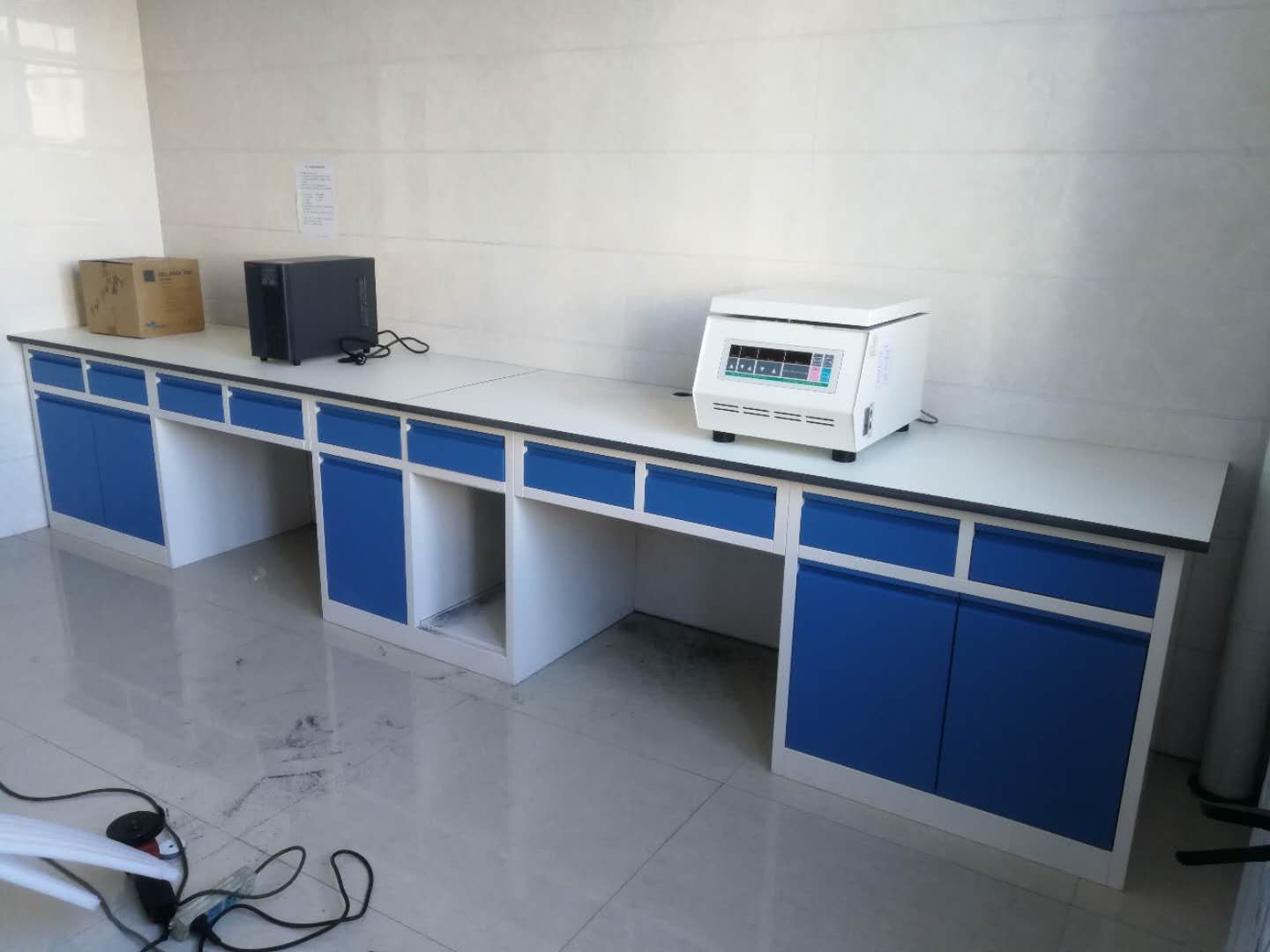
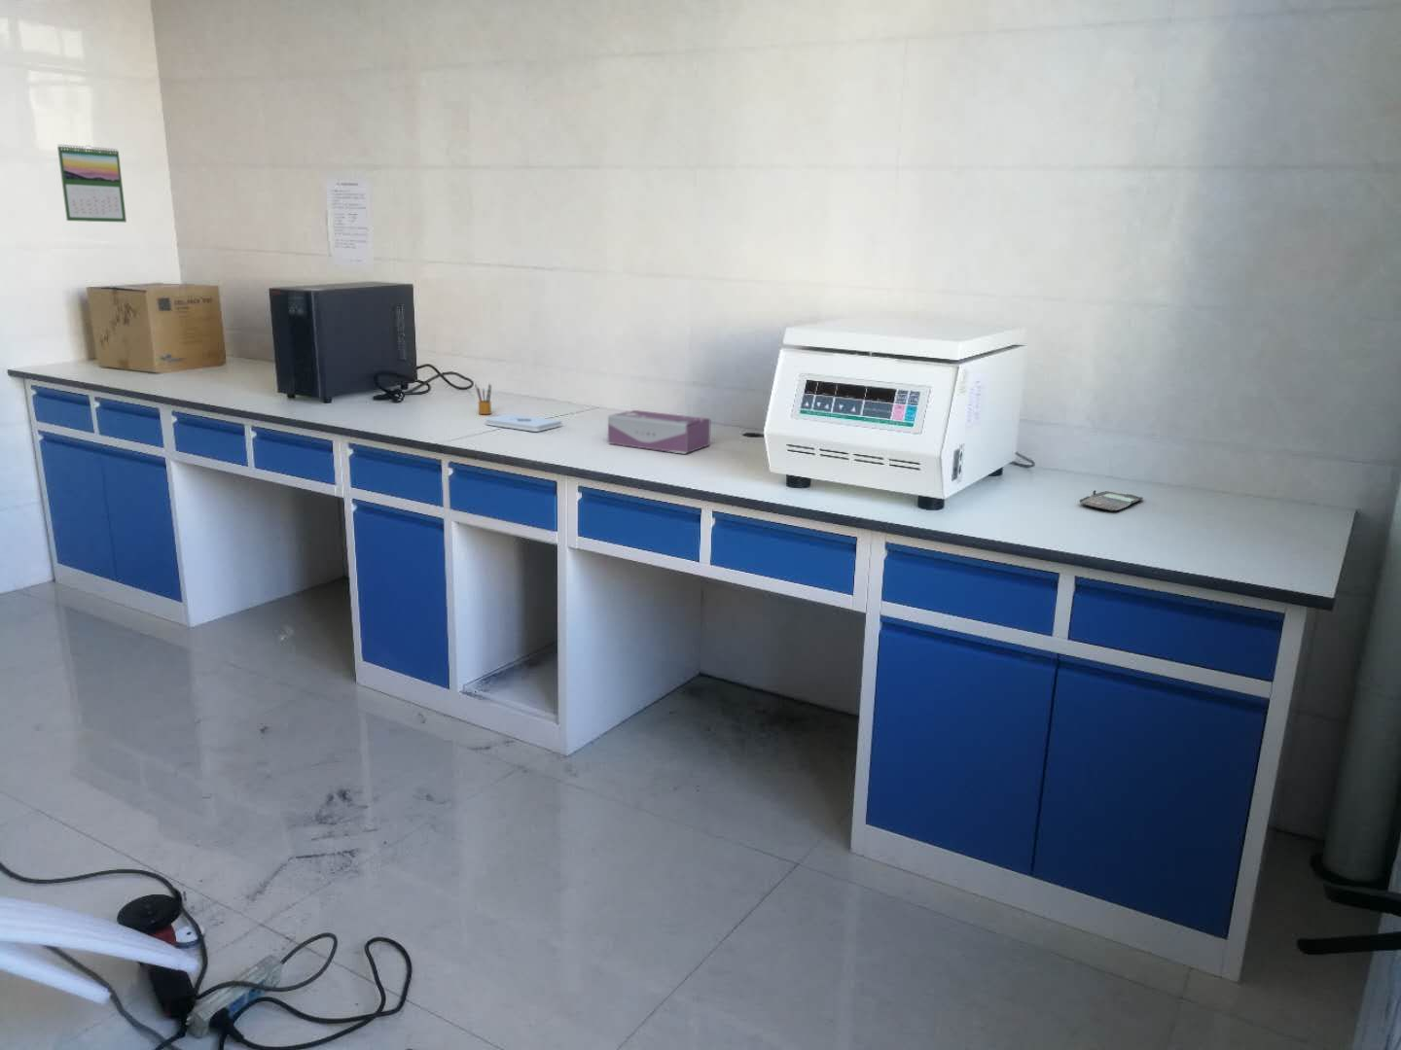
+ notepad [484,414,564,432]
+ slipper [1079,489,1144,512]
+ pencil box [474,382,492,415]
+ tissue box [607,409,713,456]
+ calendar [56,143,128,223]
